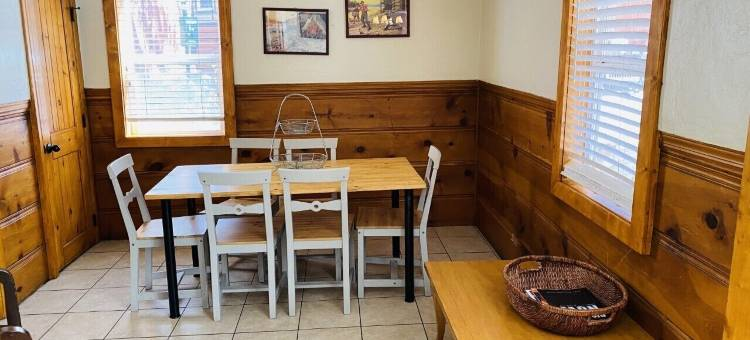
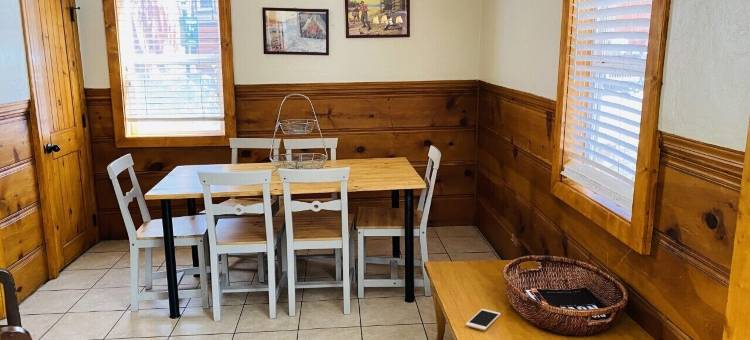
+ cell phone [465,308,502,331]
